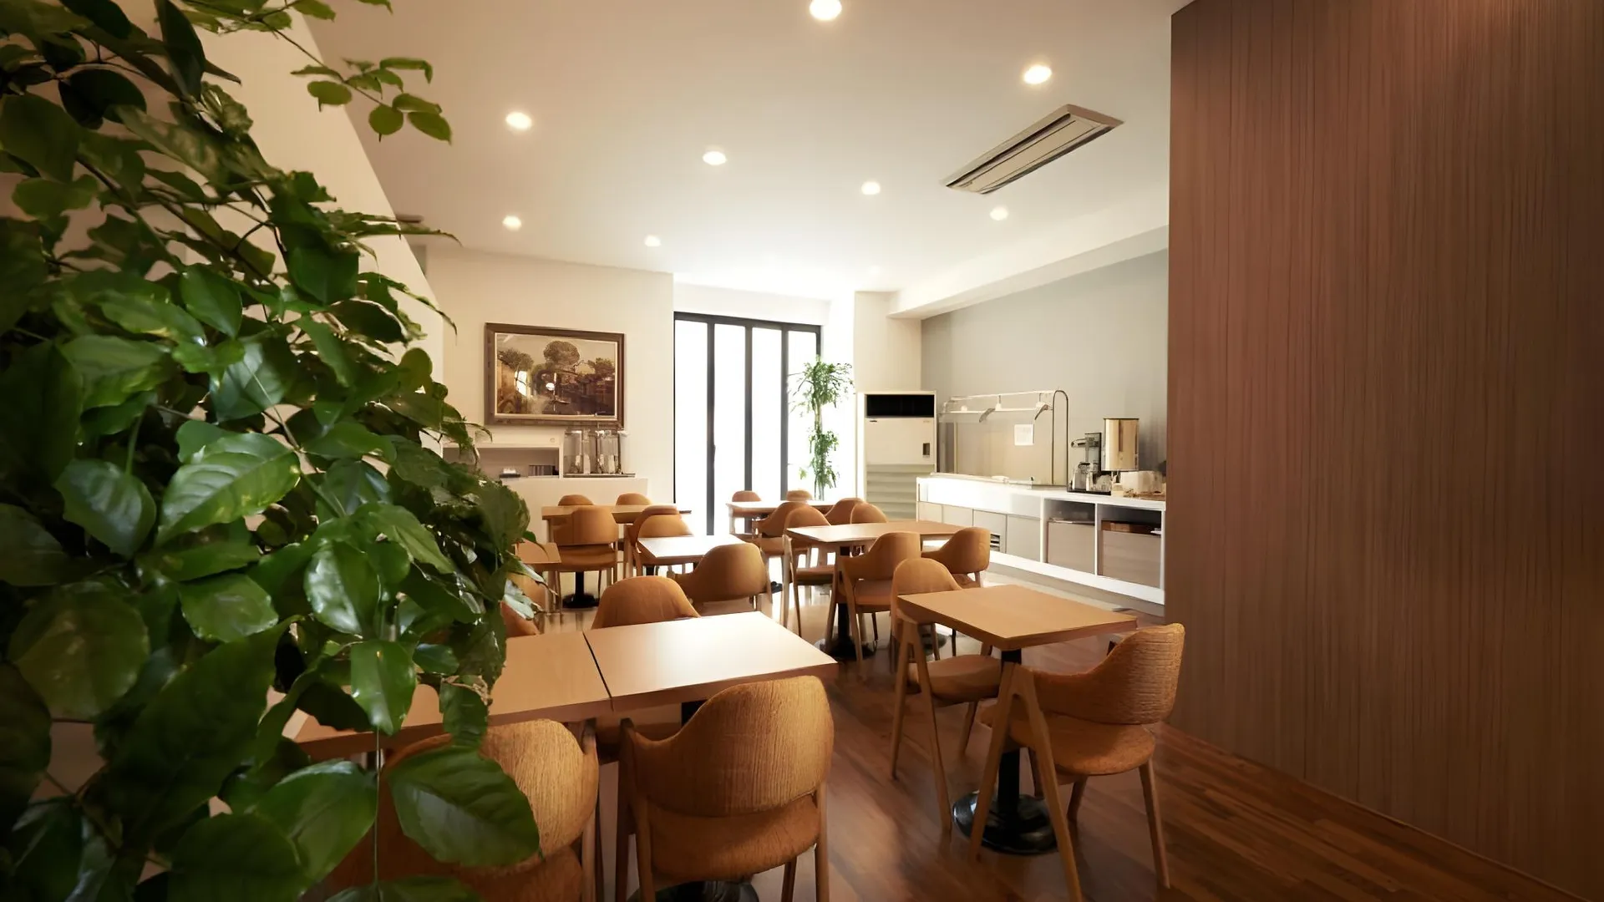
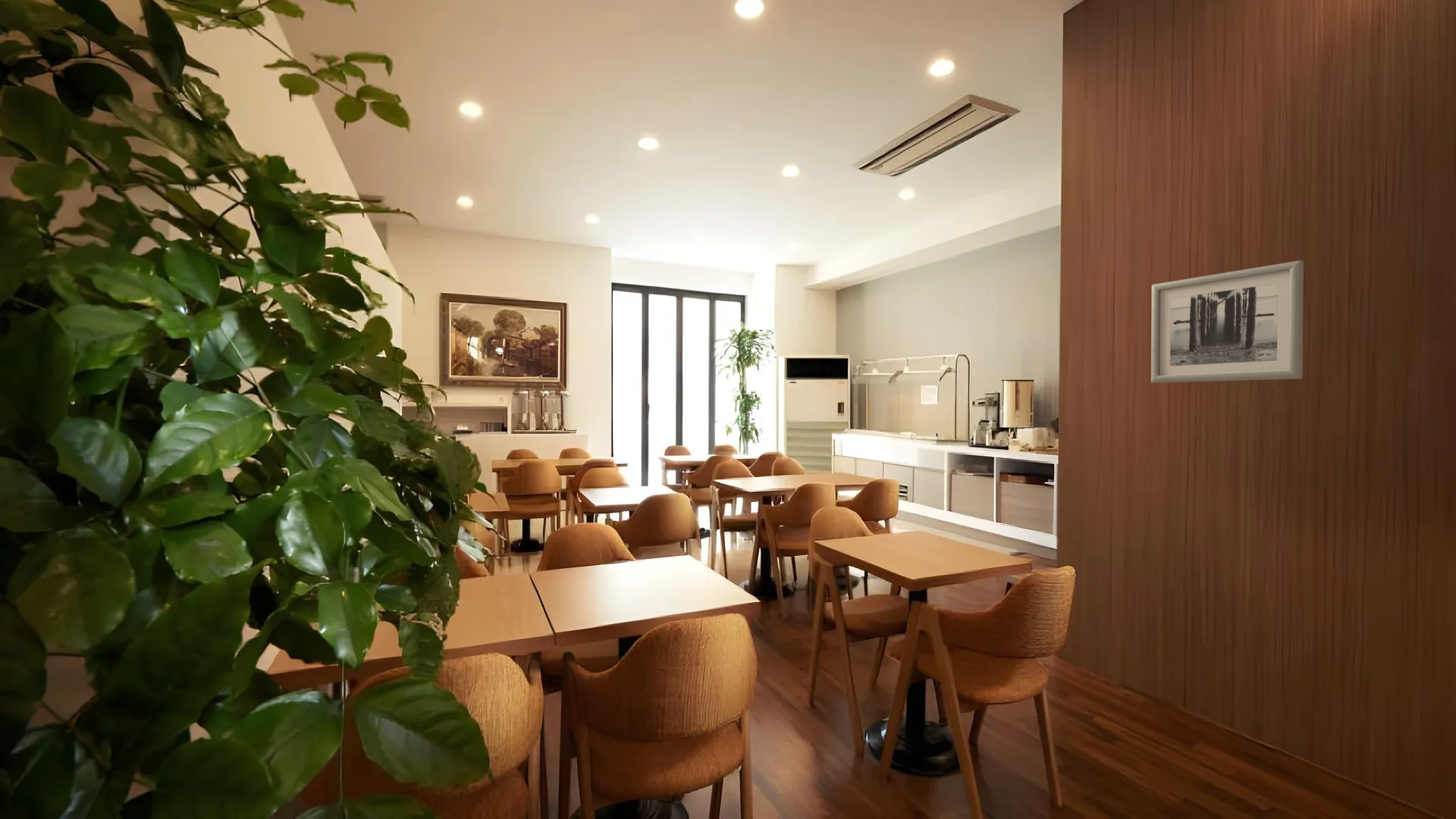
+ wall art [1150,259,1304,384]
